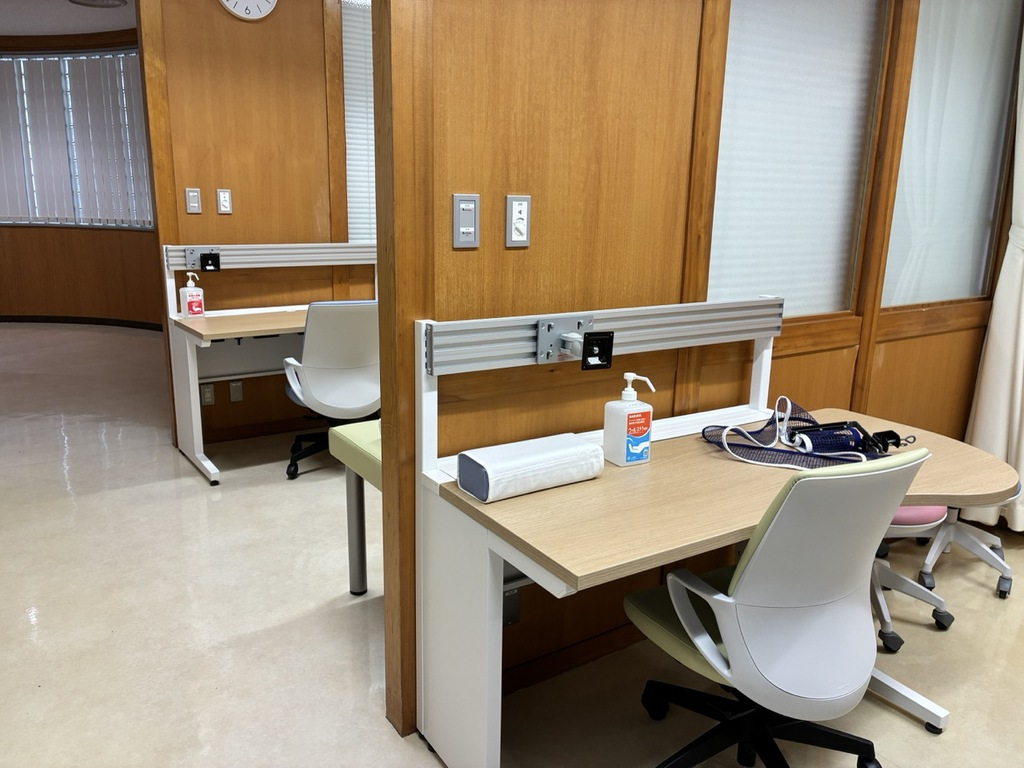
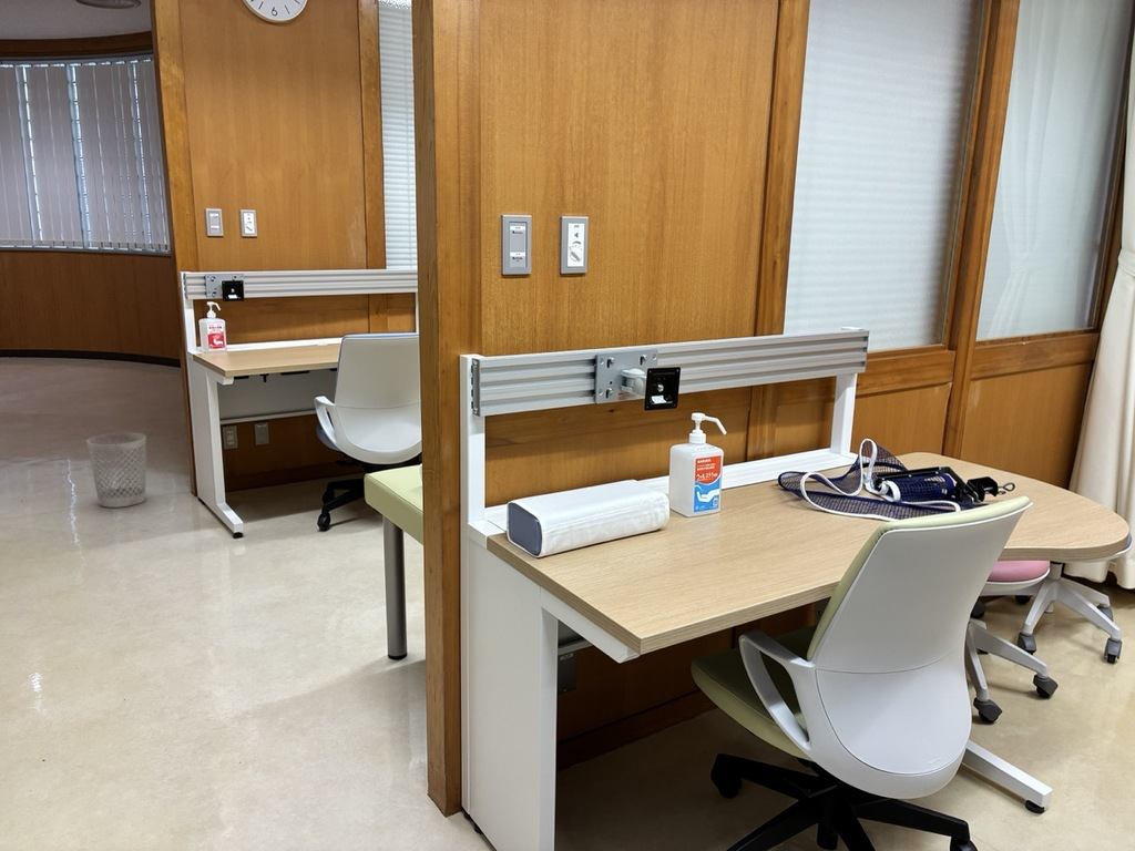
+ wastebasket [85,432,147,509]
